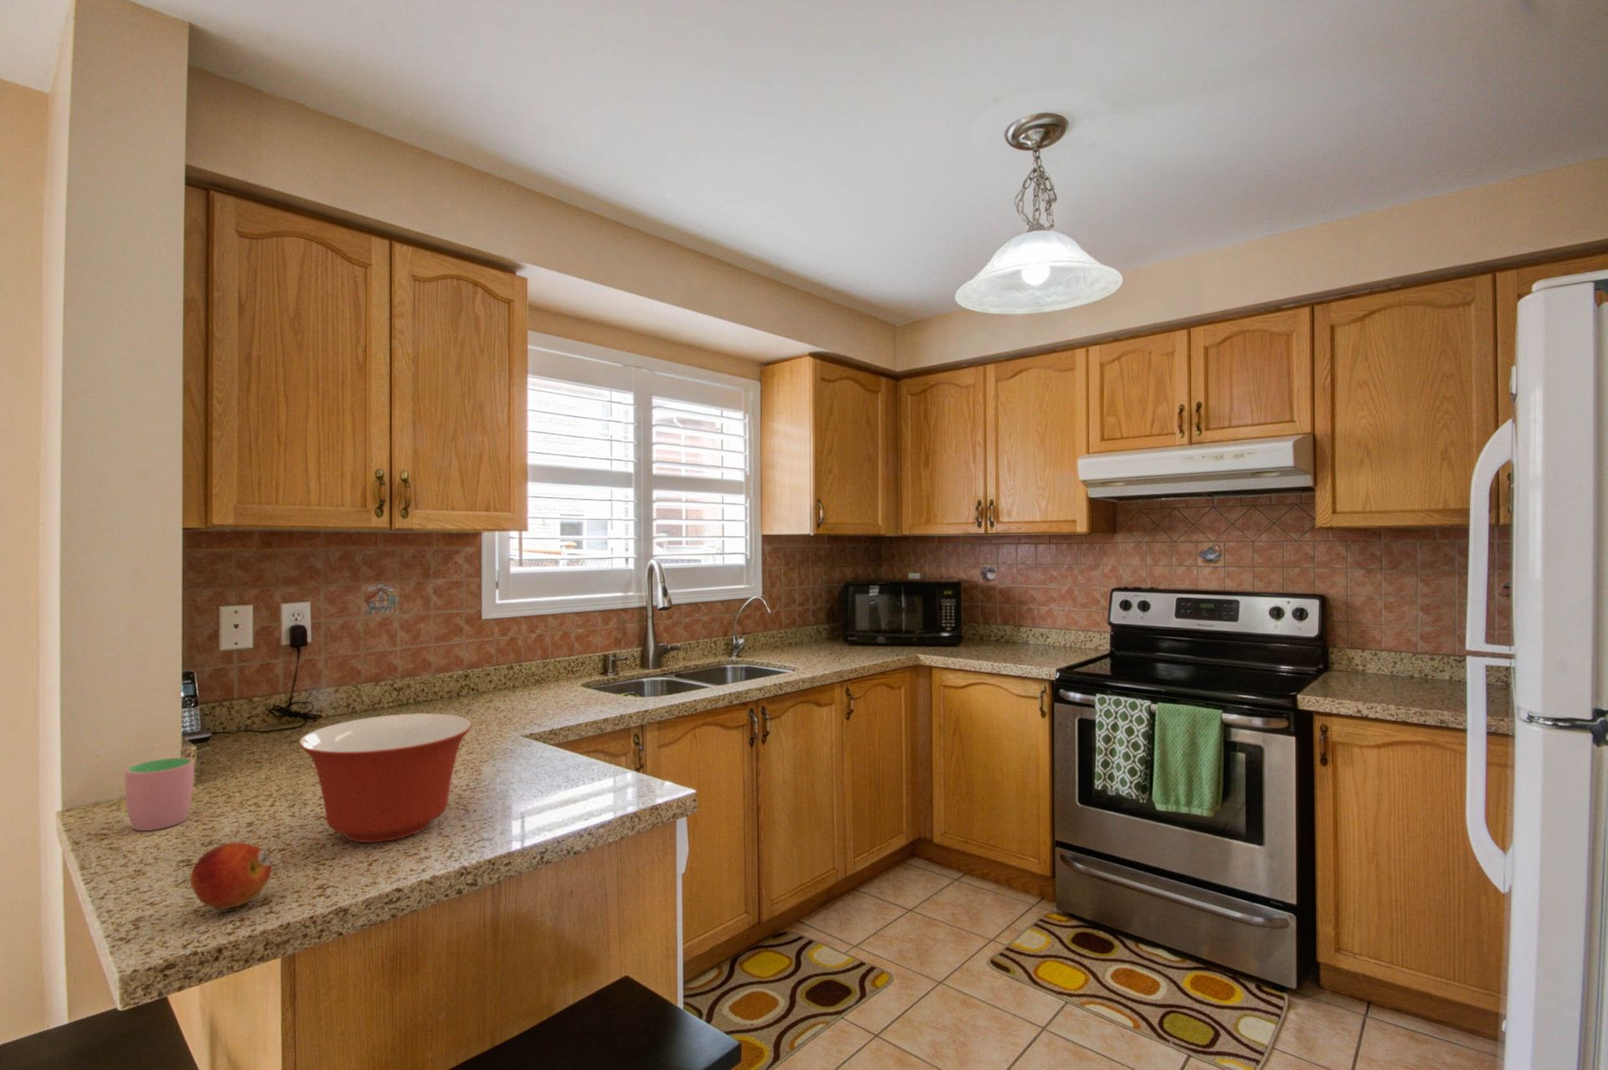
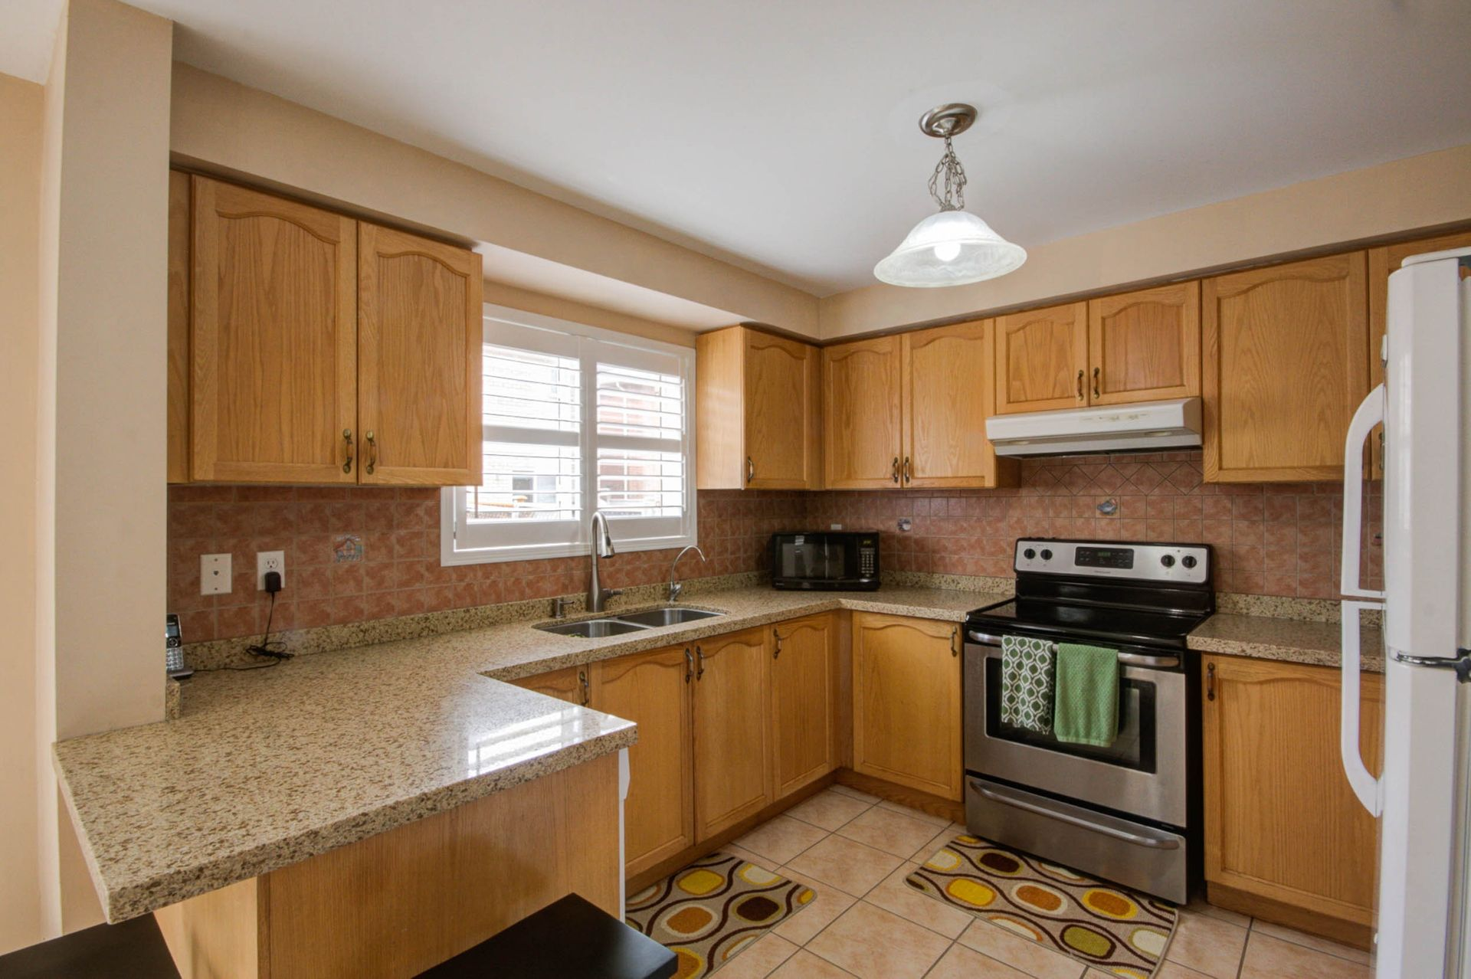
- mixing bowl [297,713,473,843]
- fruit [189,842,272,909]
- cup [124,757,195,831]
